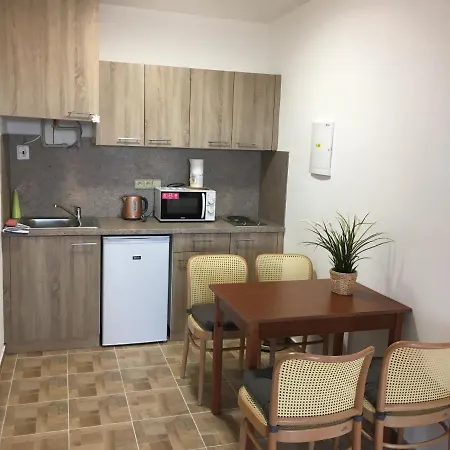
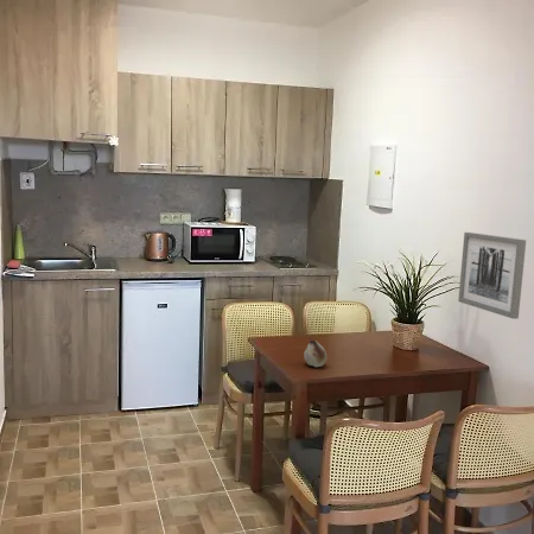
+ fruit [303,337,328,368]
+ wall art [457,231,527,320]
